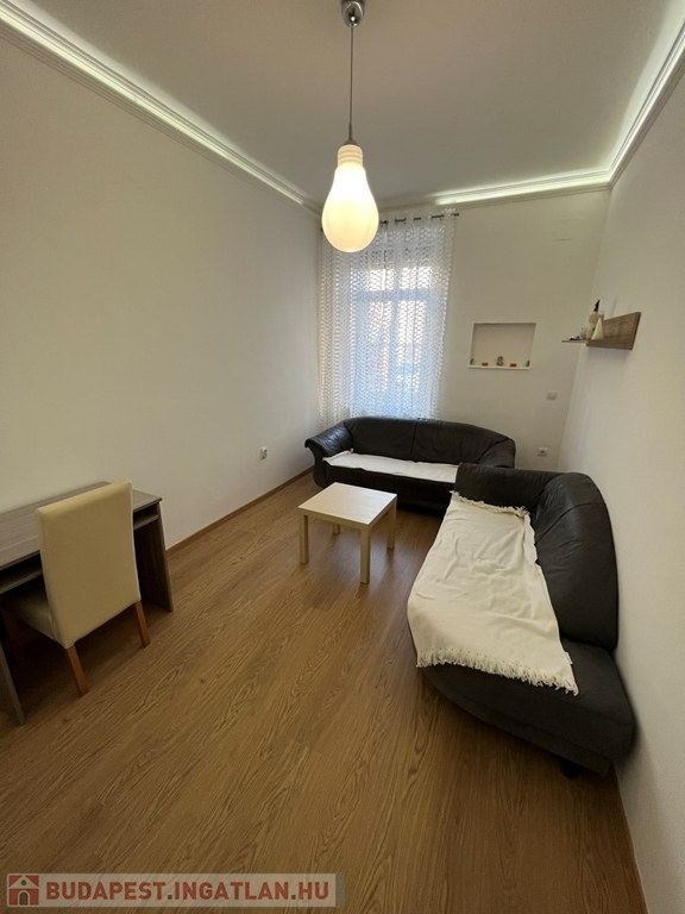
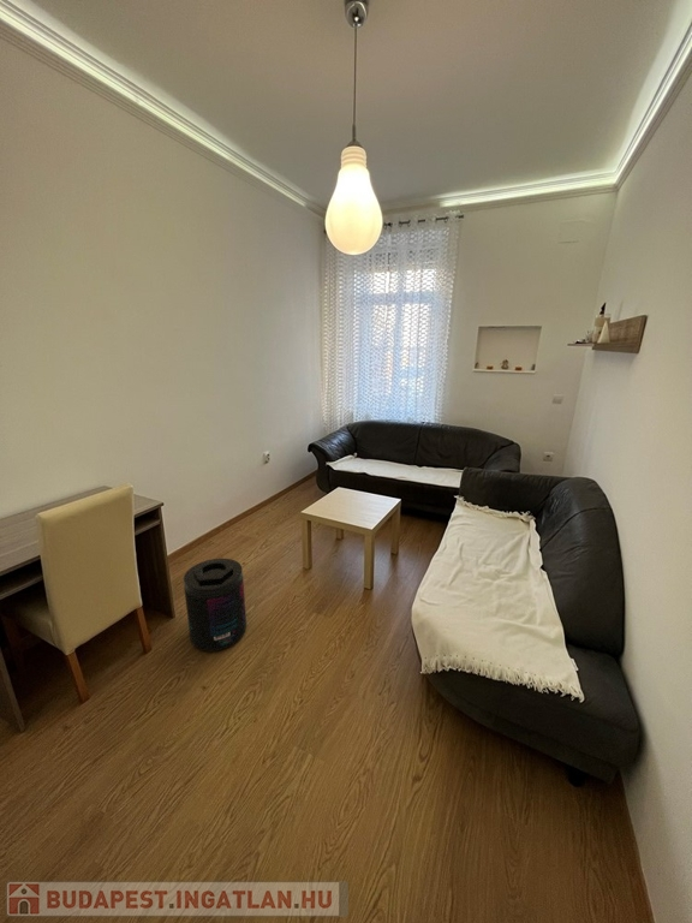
+ supplement container [183,558,247,653]
